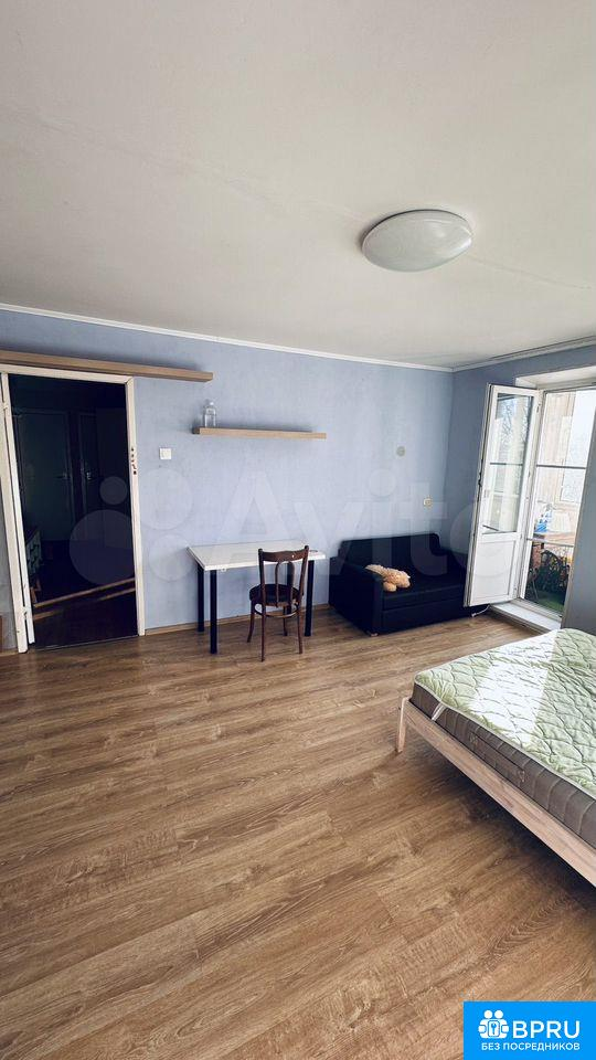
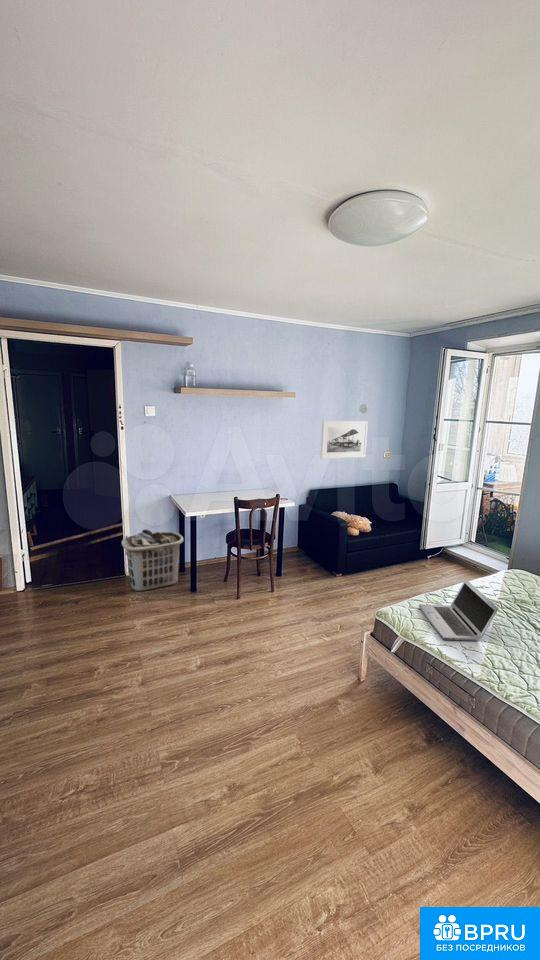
+ clothes hamper [121,528,184,592]
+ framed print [320,420,369,460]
+ laptop [418,578,500,641]
